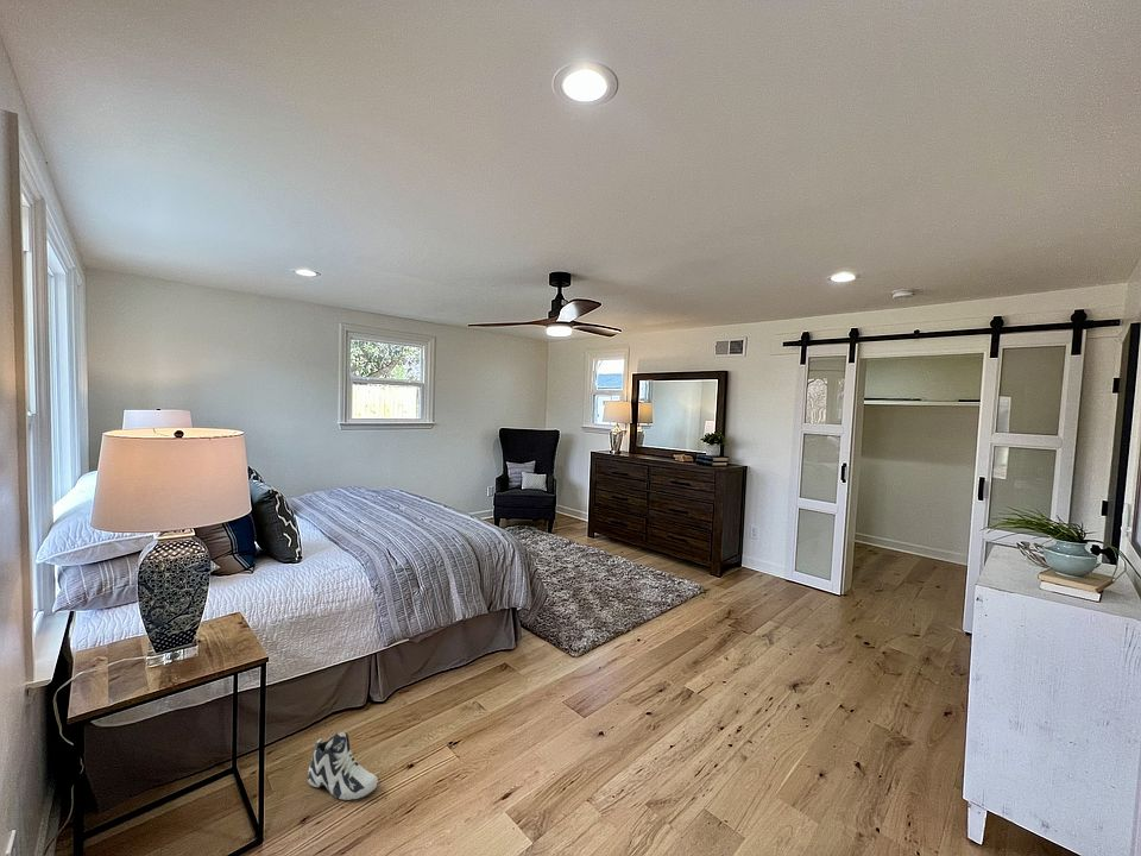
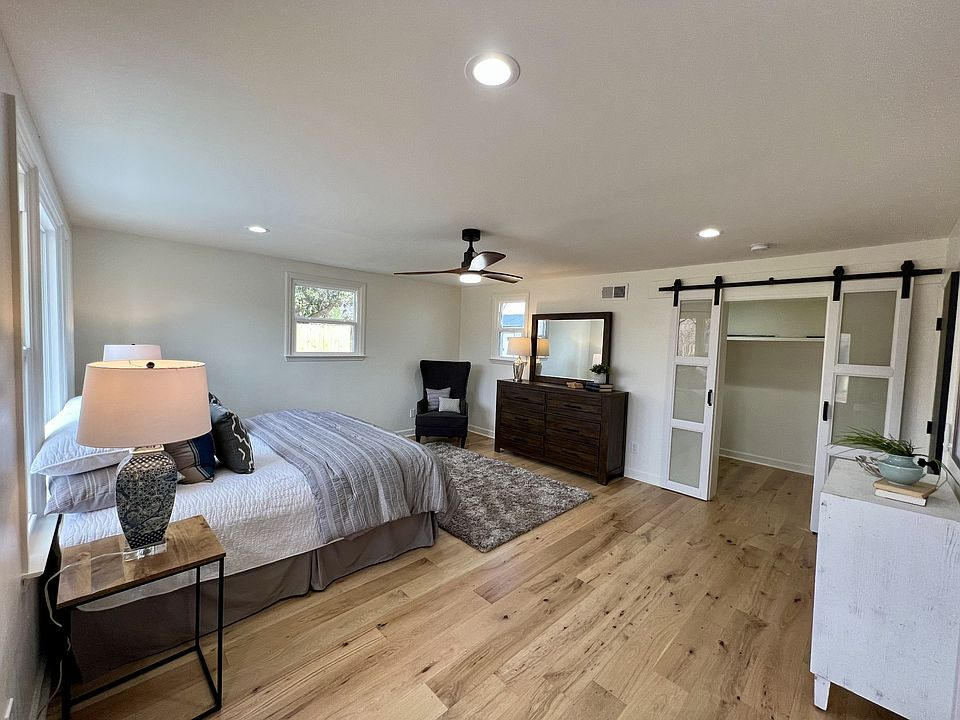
- sneaker [307,731,379,801]
